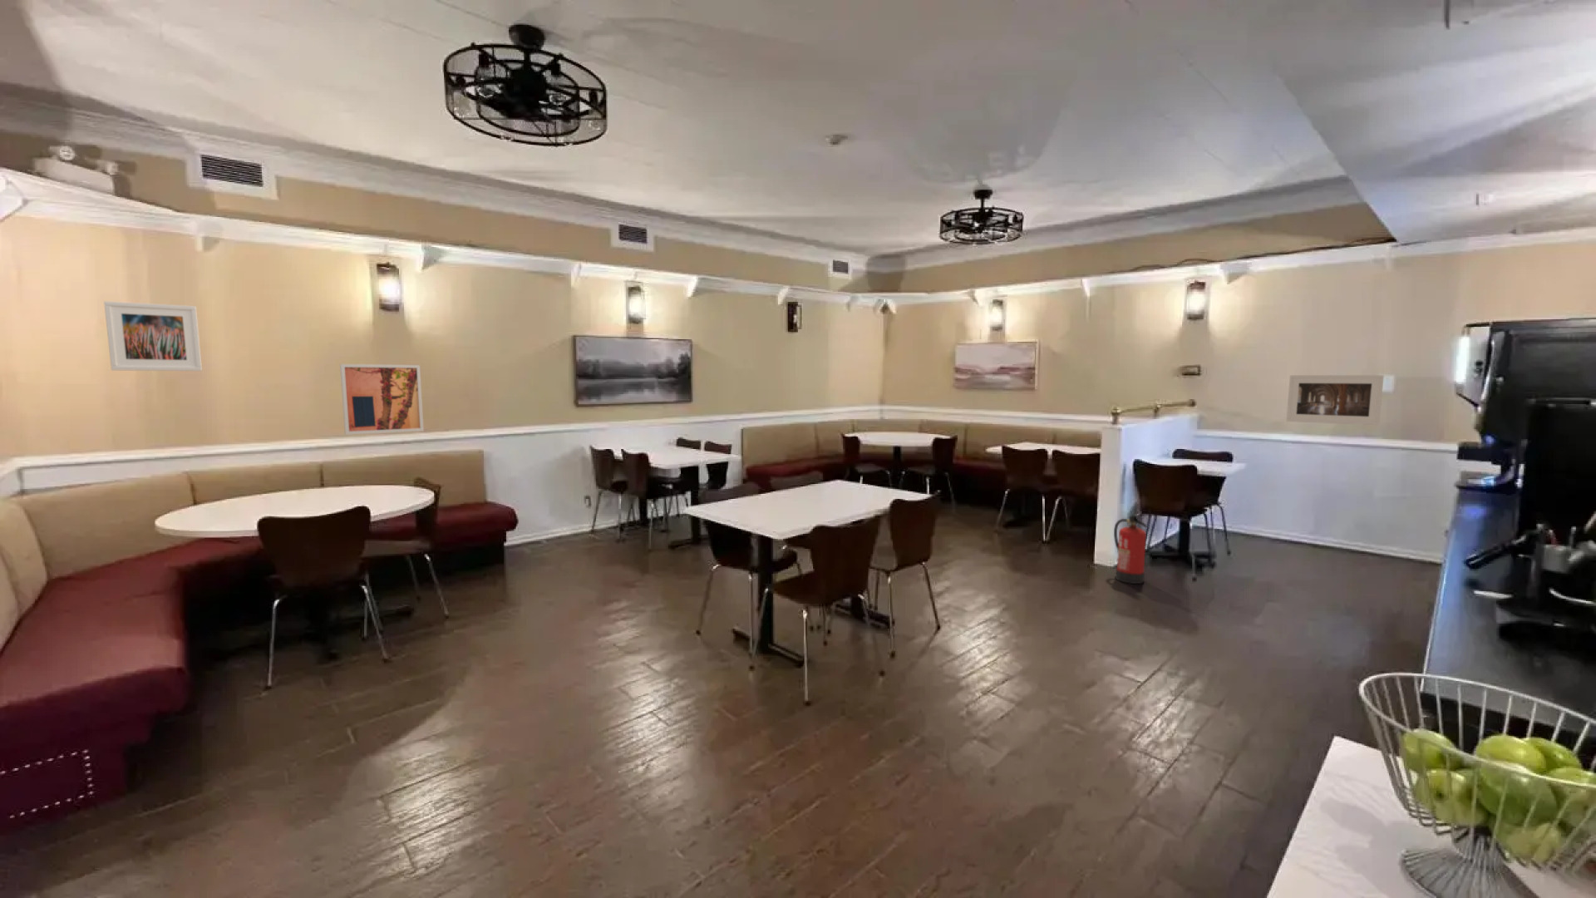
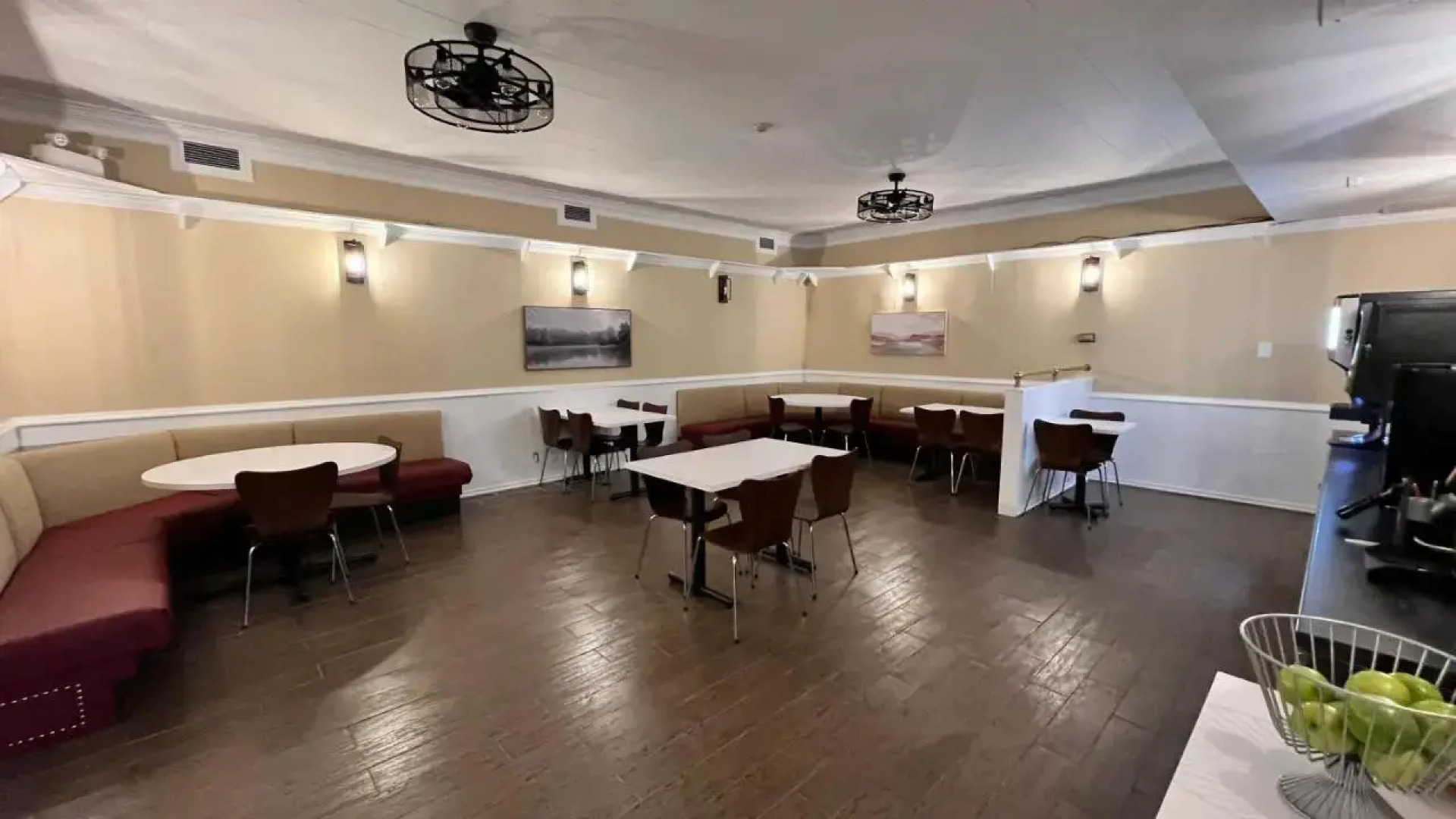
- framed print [103,300,203,372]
- wall art [339,363,425,435]
- fire extinguisher [1113,513,1148,584]
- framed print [1285,374,1384,425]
